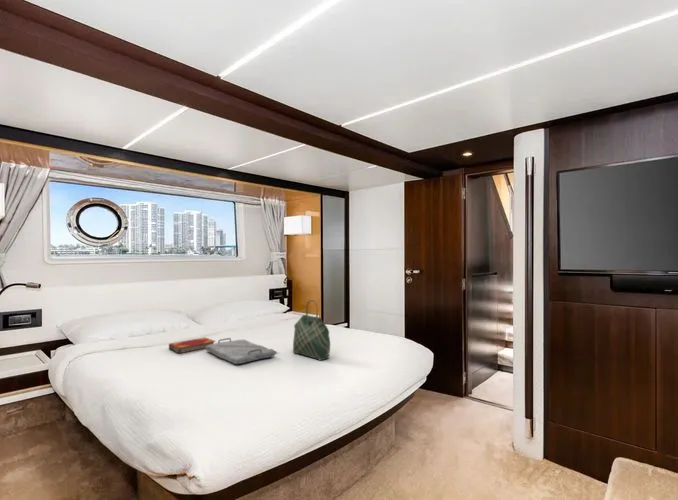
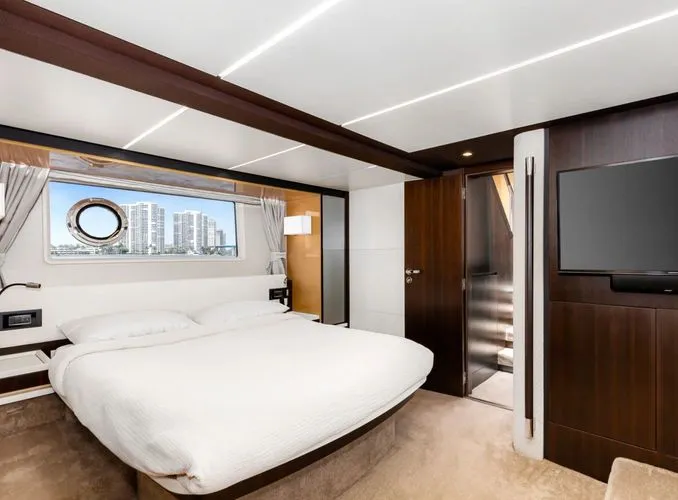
- serving tray [205,337,278,365]
- tote bag [292,299,331,362]
- hardback book [168,336,217,355]
